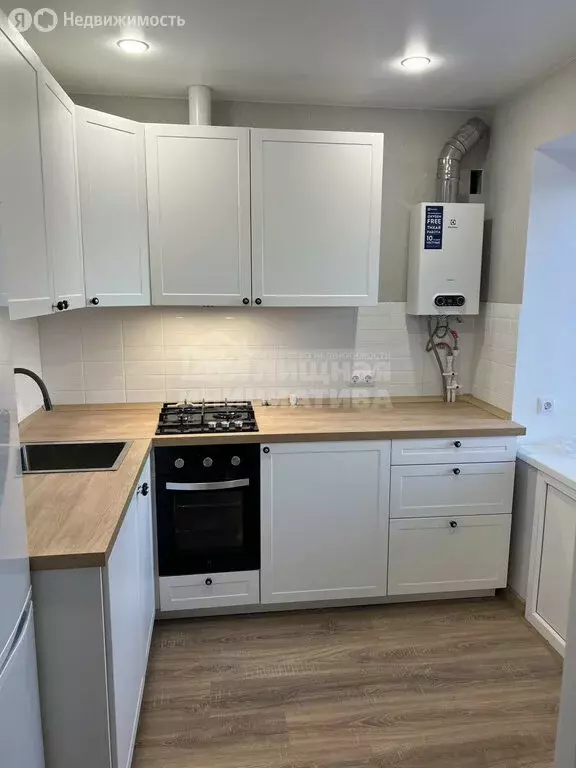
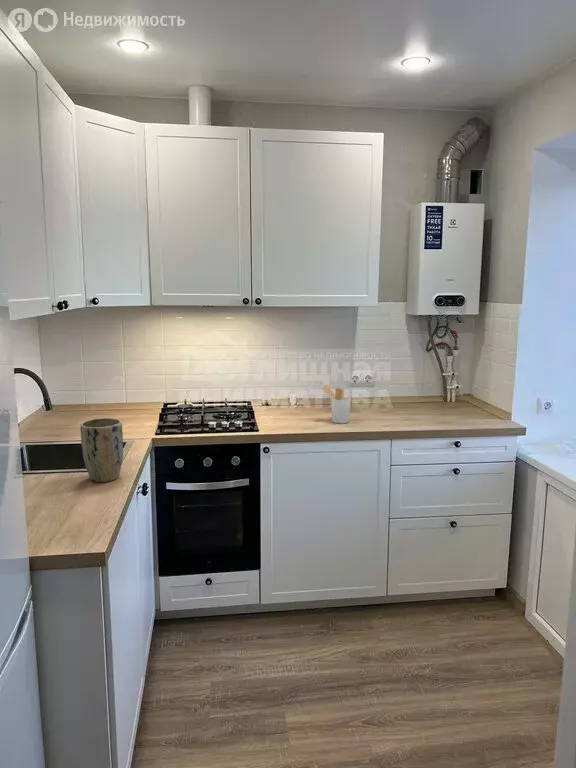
+ plant pot [79,417,124,483]
+ utensil holder [321,385,352,424]
